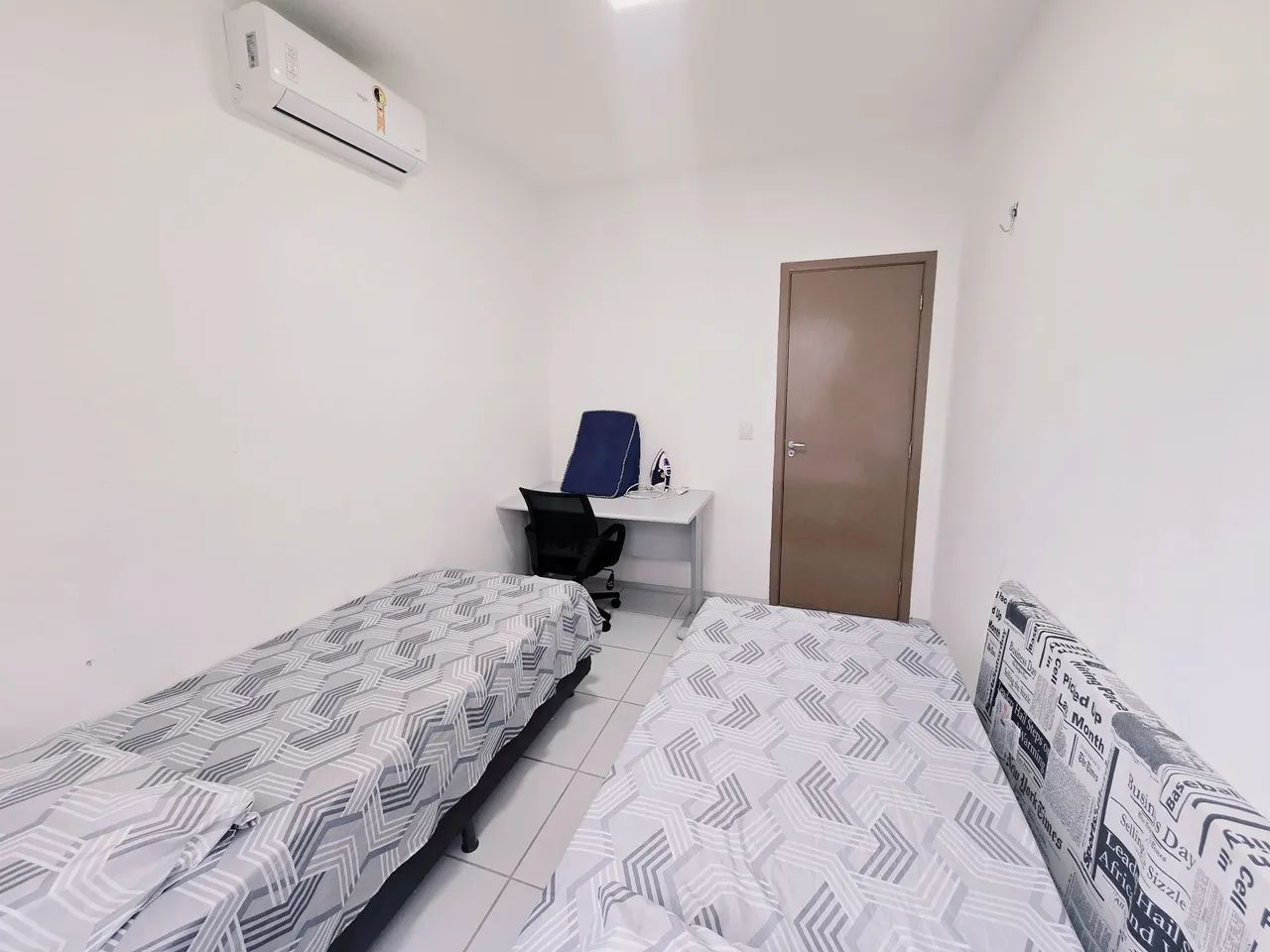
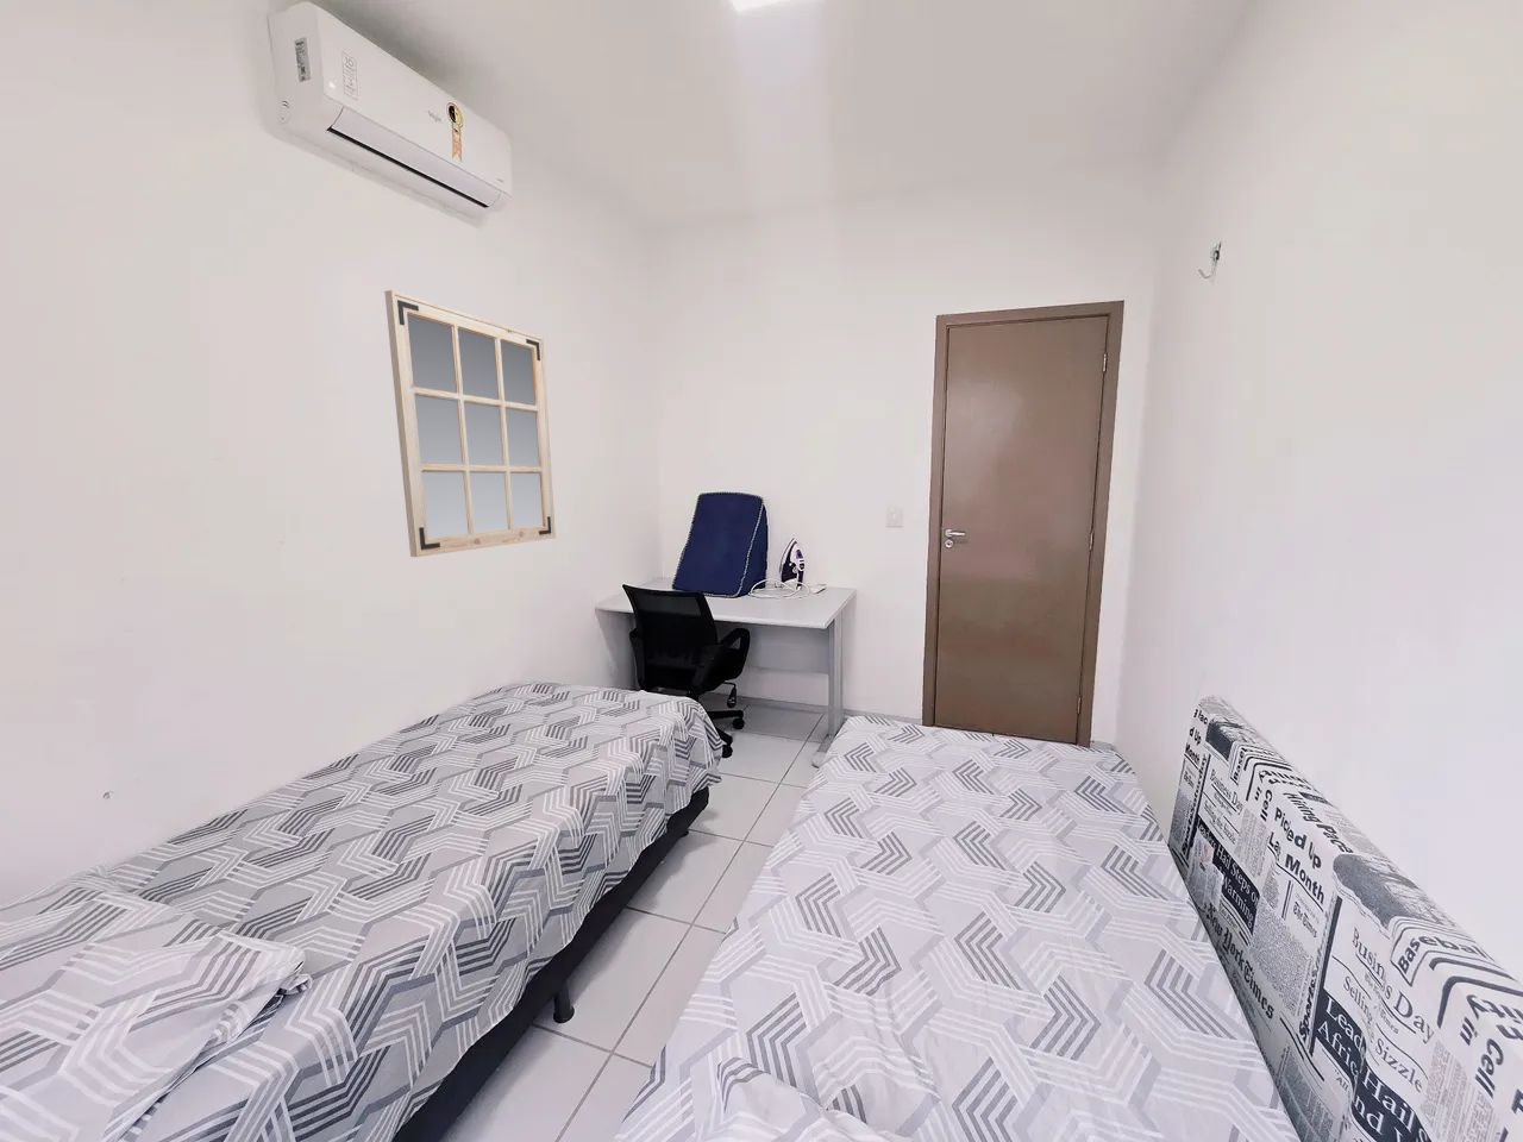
+ mirror [383,289,556,558]
